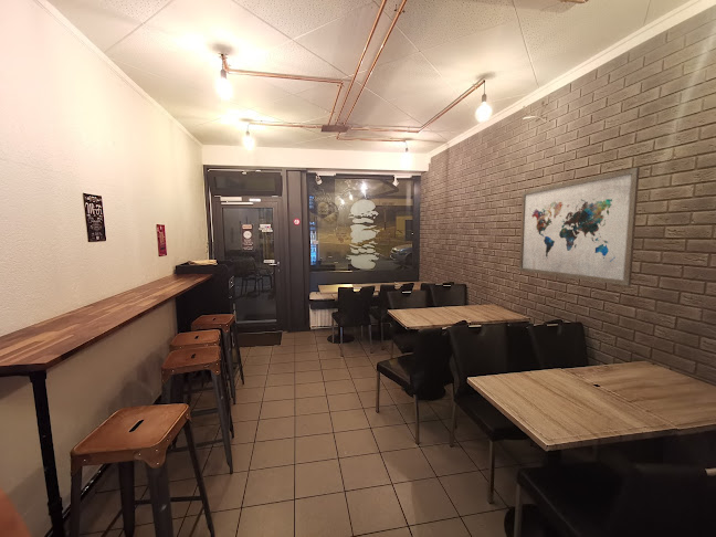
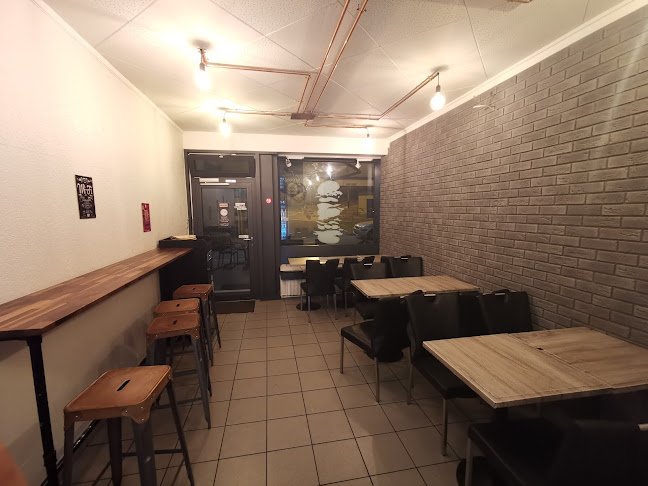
- wall art [518,167,641,287]
